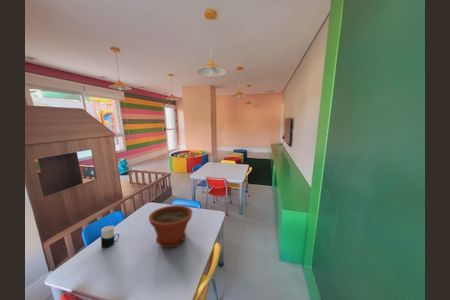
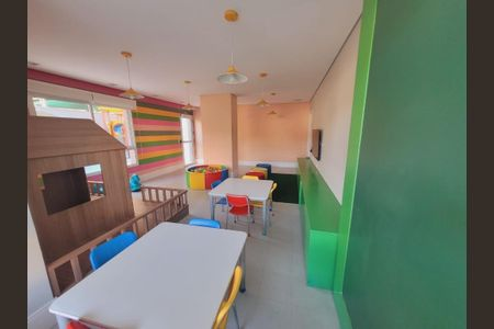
- cup [100,225,120,249]
- plant pot [148,204,194,249]
